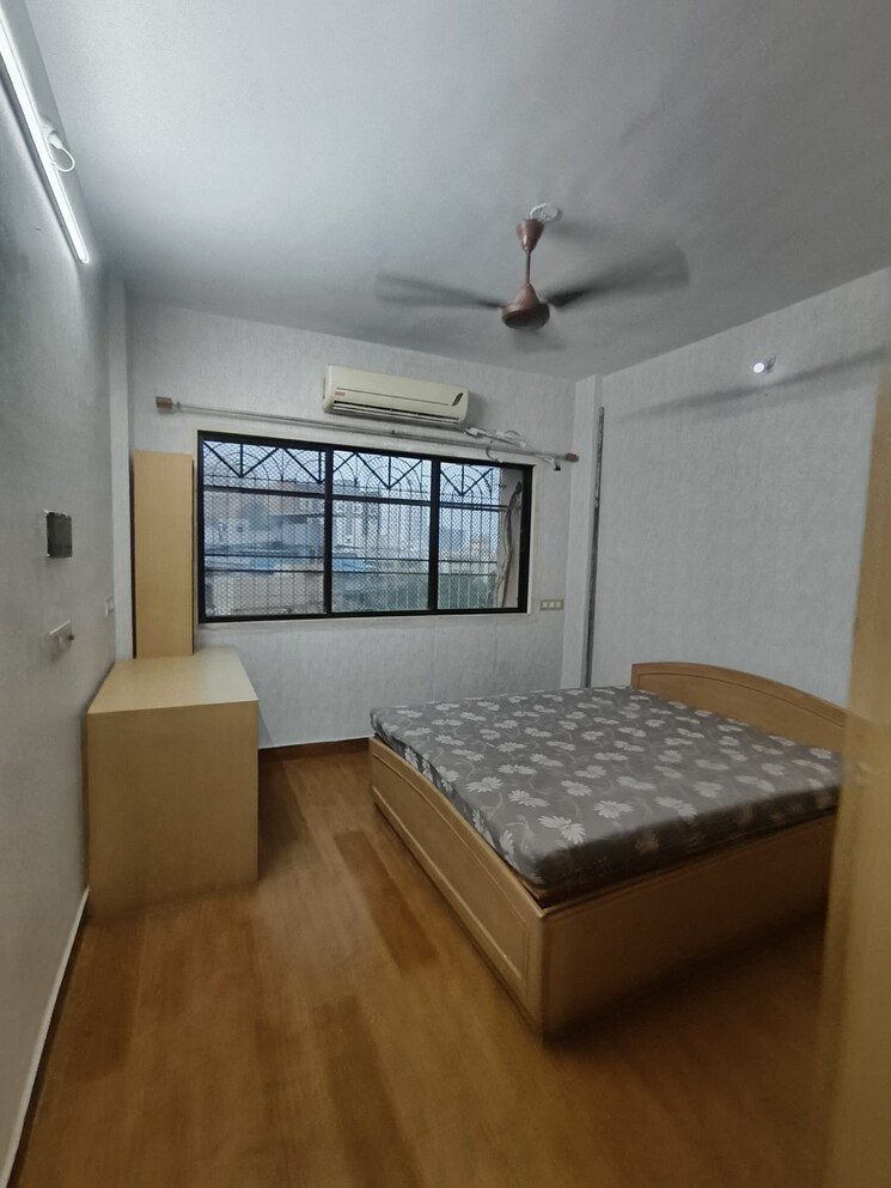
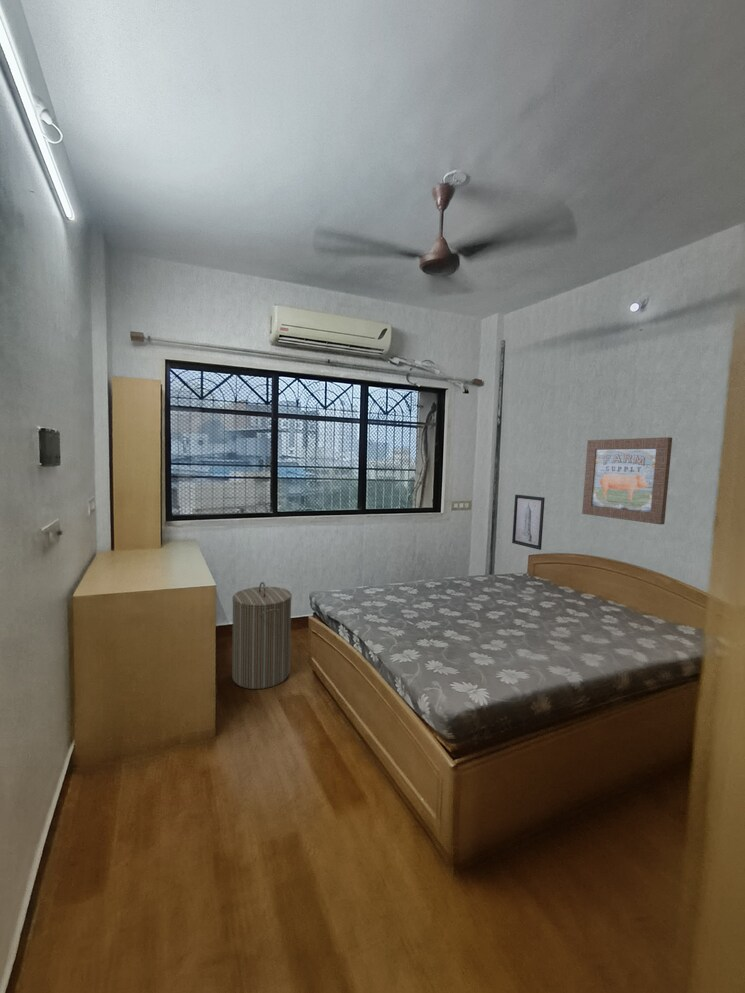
+ wall art [511,494,546,551]
+ laundry hamper [231,581,293,690]
+ wall art [581,436,673,526]
